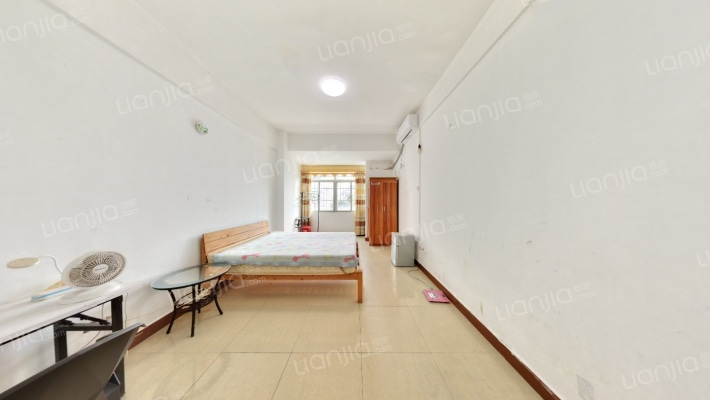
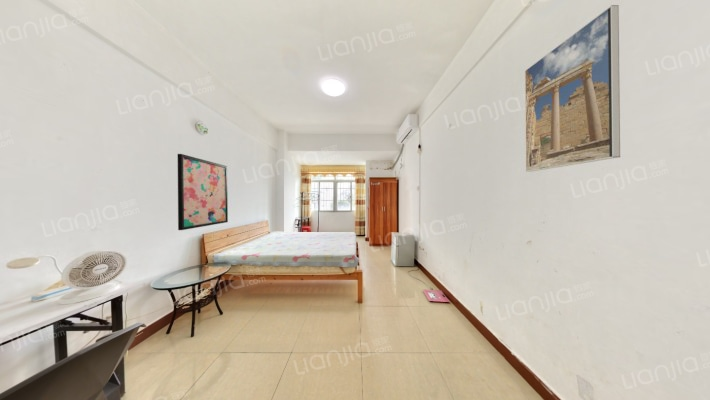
+ wall art [177,153,229,231]
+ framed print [524,4,621,173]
